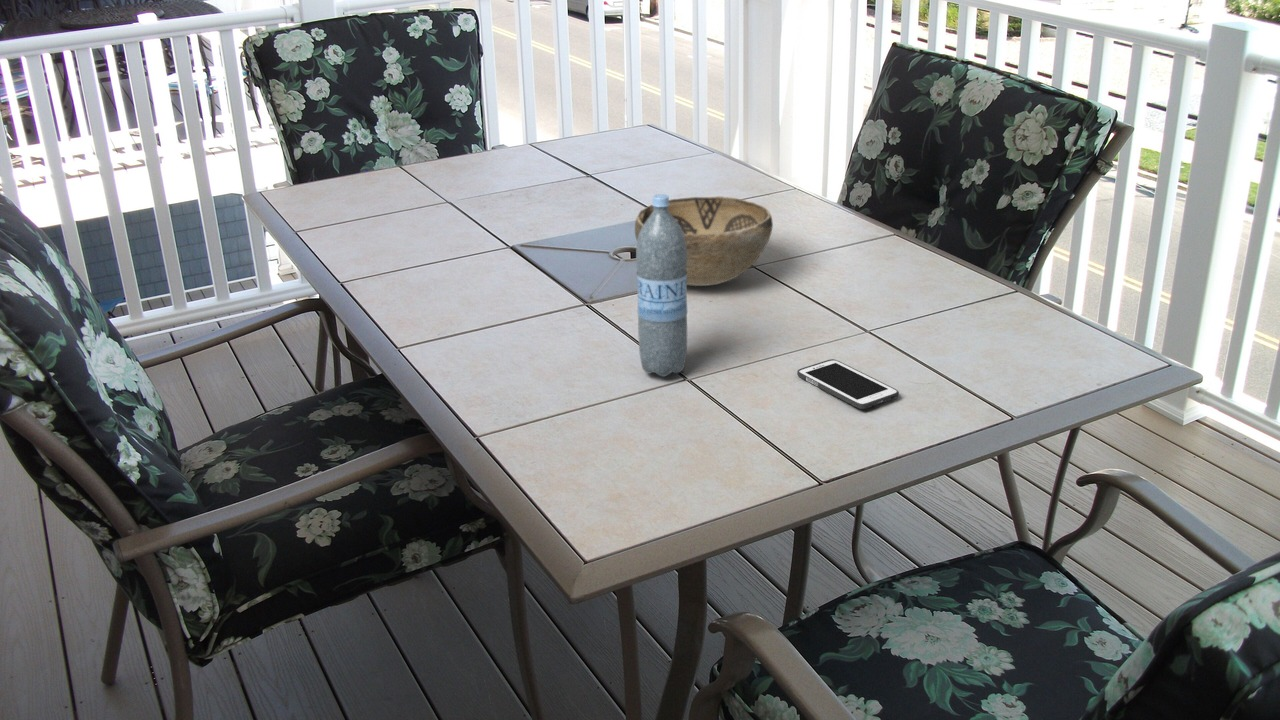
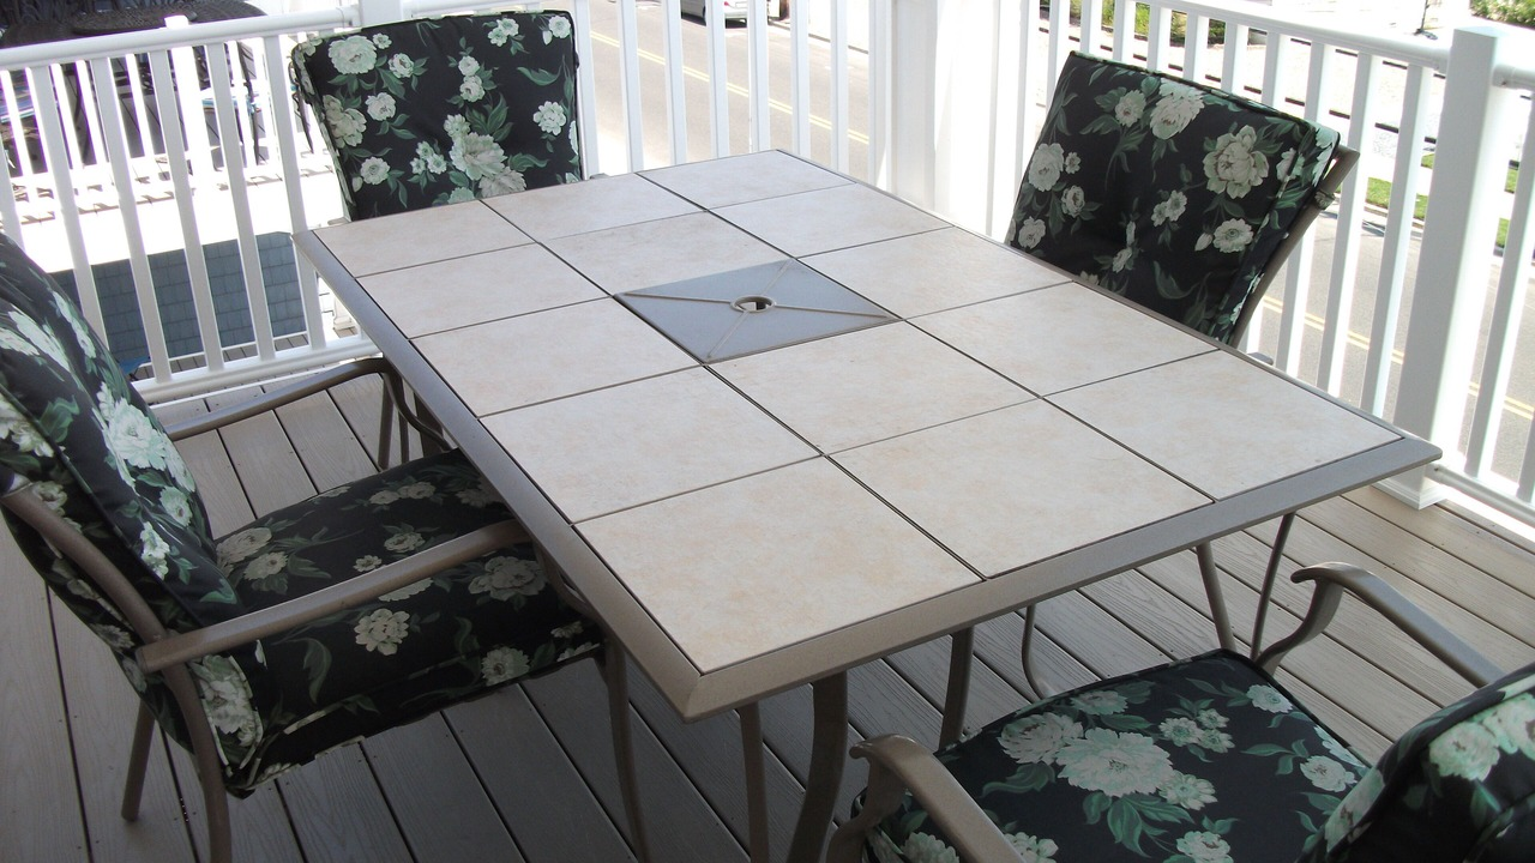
- decorative bowl [634,195,774,287]
- cell phone [796,358,900,410]
- water bottle [635,193,689,378]
